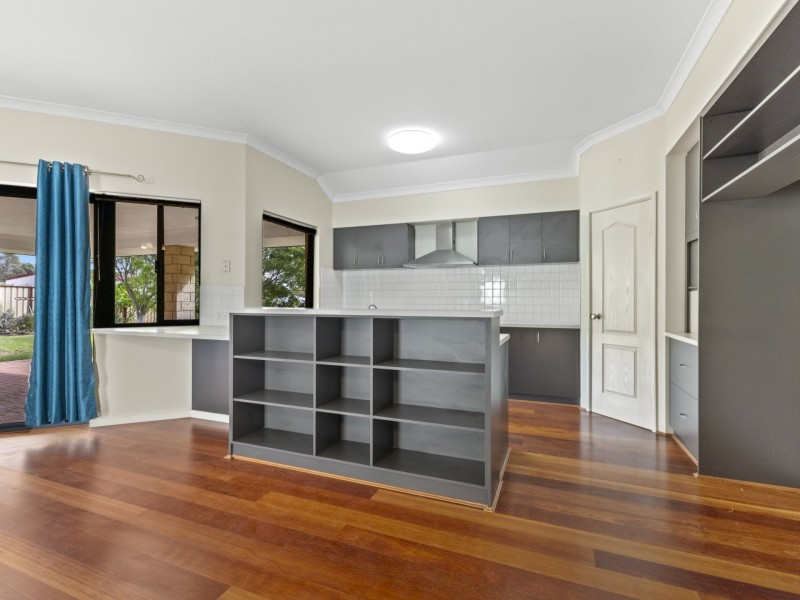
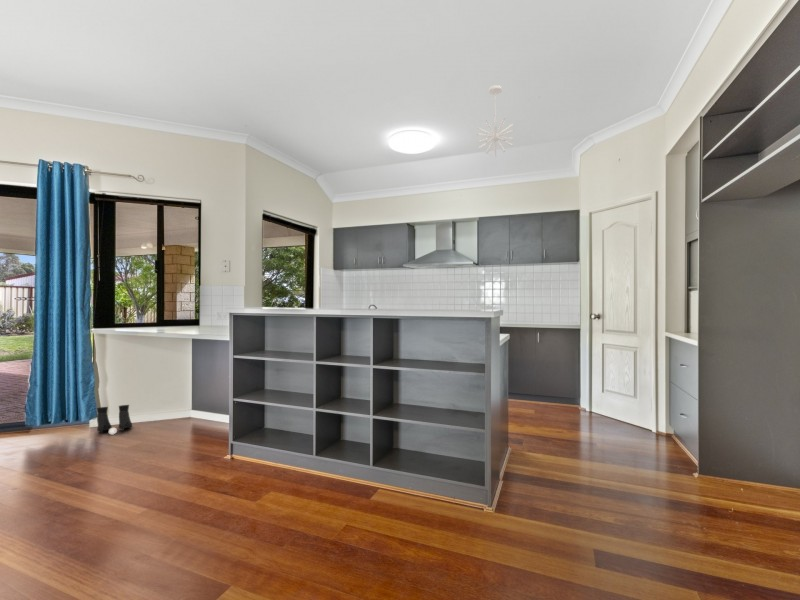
+ boots [96,404,133,436]
+ pendant light [476,84,515,158]
